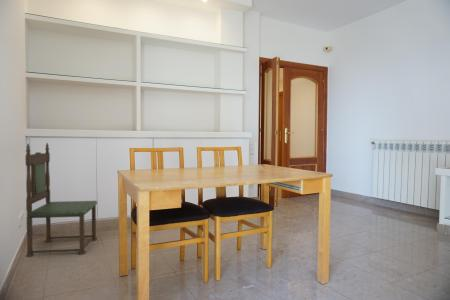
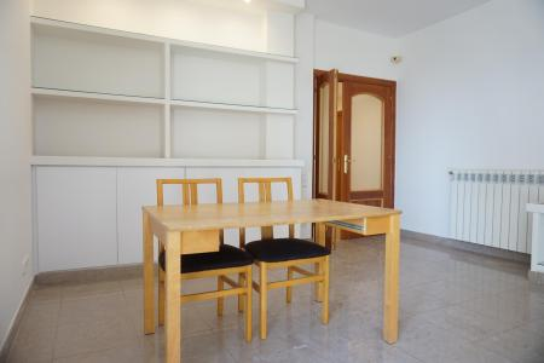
- dining chair [25,142,98,258]
